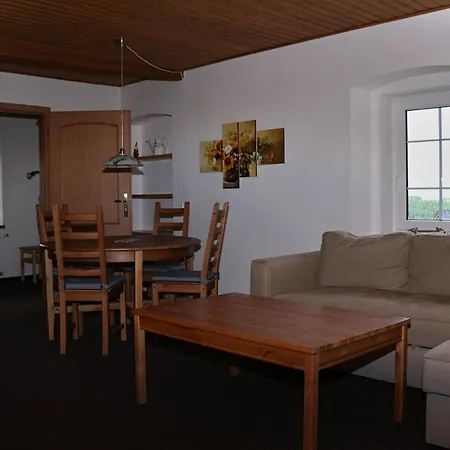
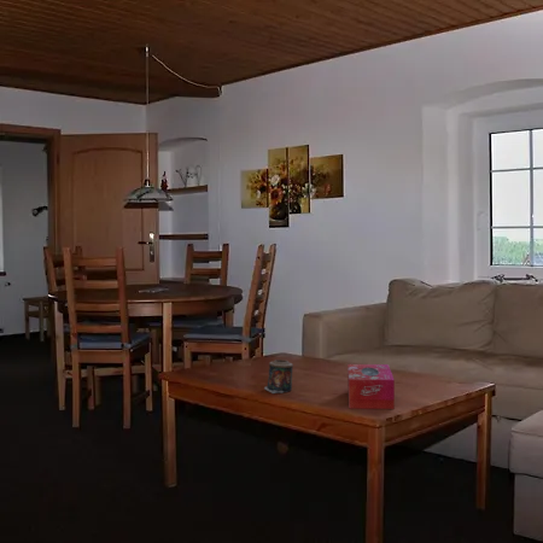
+ tissue box [346,363,396,410]
+ candle [263,358,294,395]
